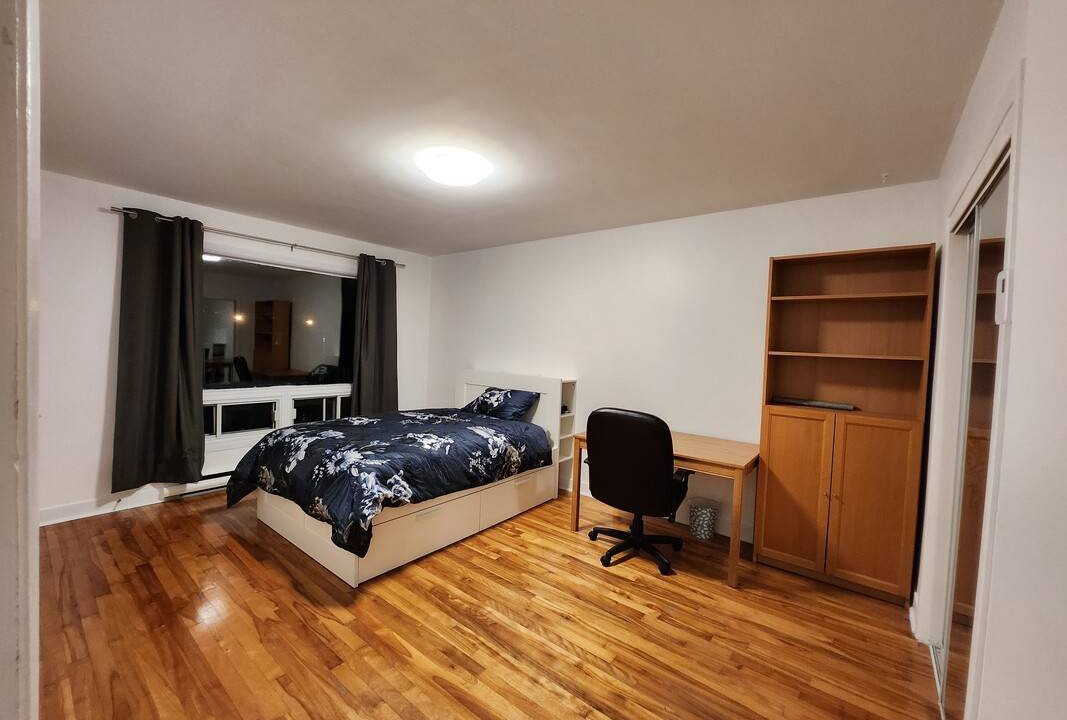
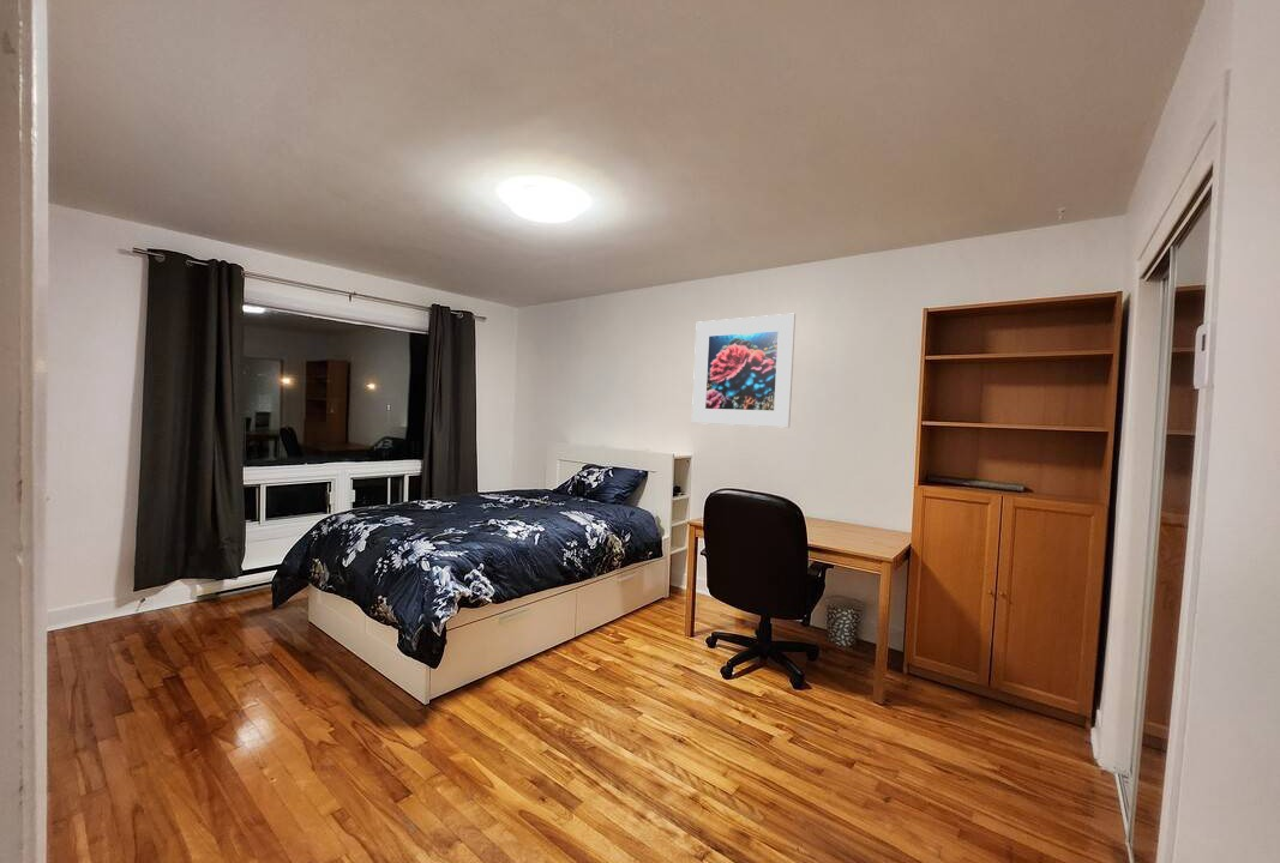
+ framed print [691,313,797,429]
